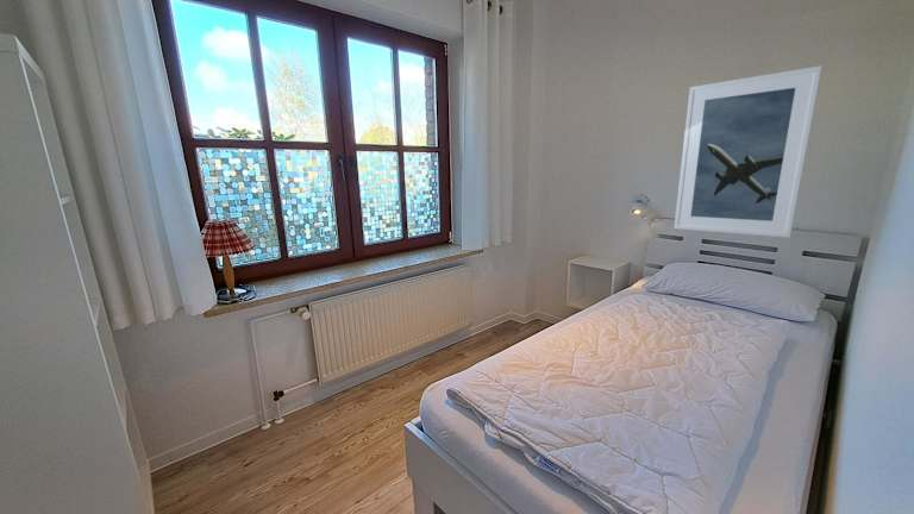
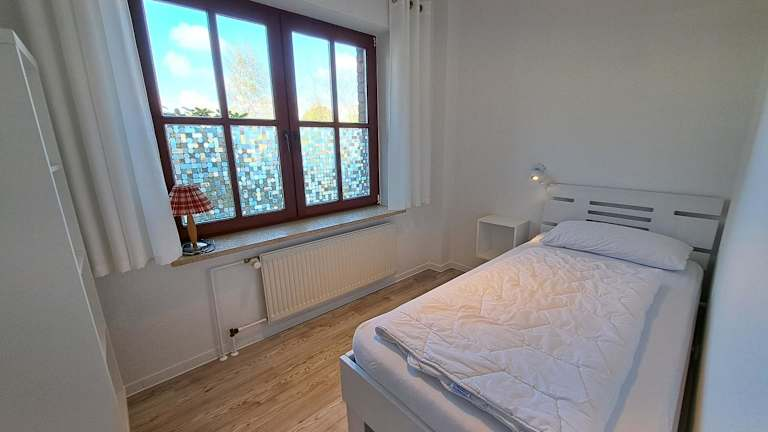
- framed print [672,64,824,239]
